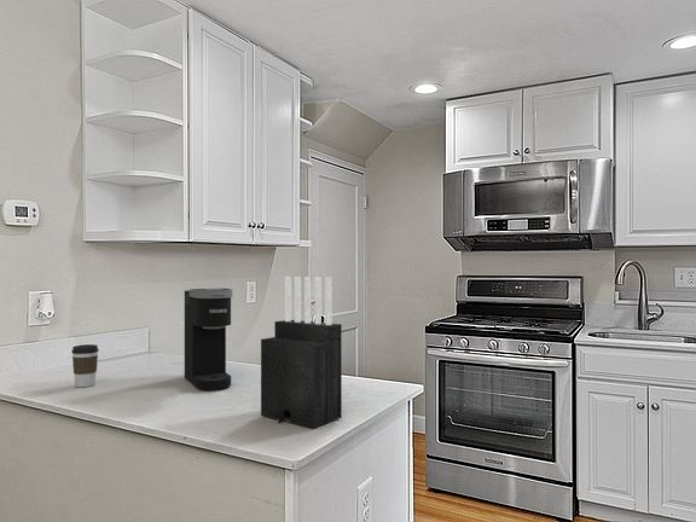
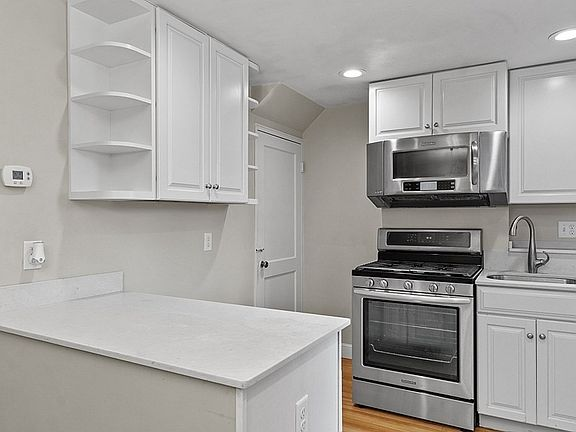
- knife block [260,276,343,429]
- coffee maker [184,288,233,392]
- coffee cup [70,343,100,388]
